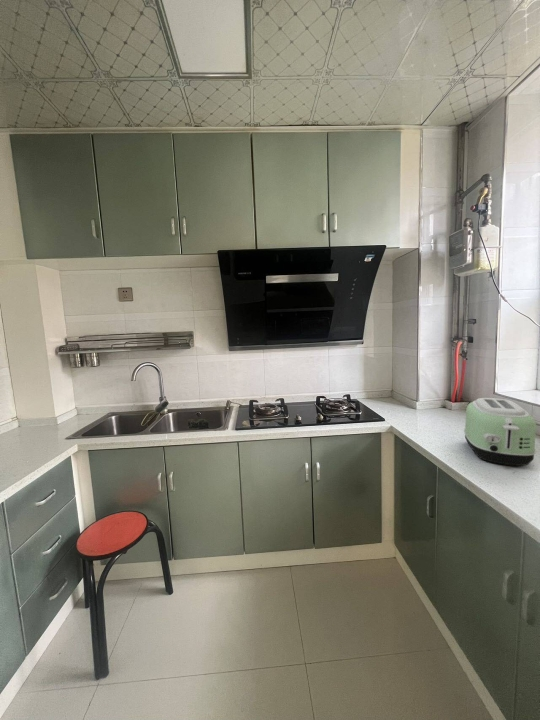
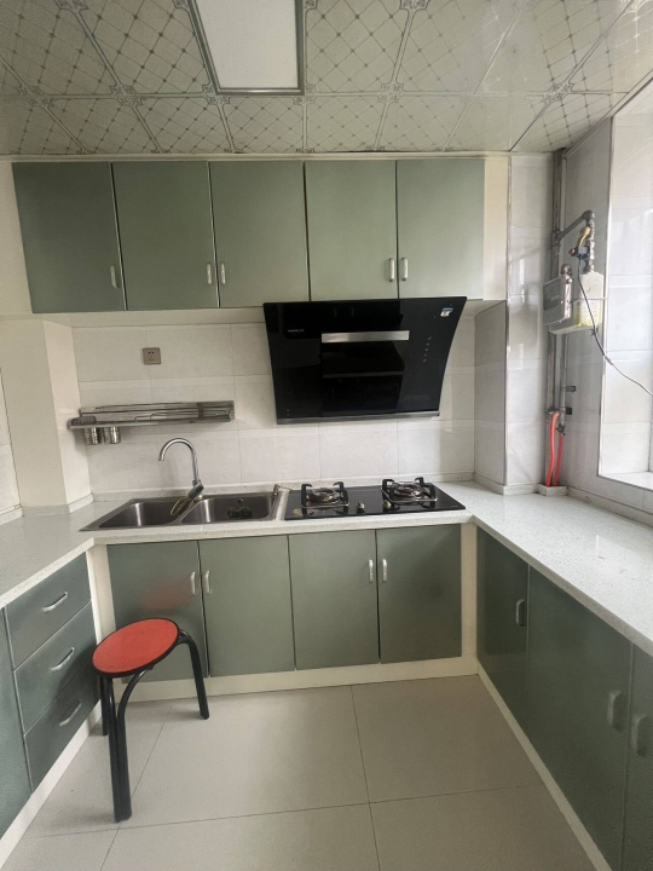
- toaster [463,397,537,467]
